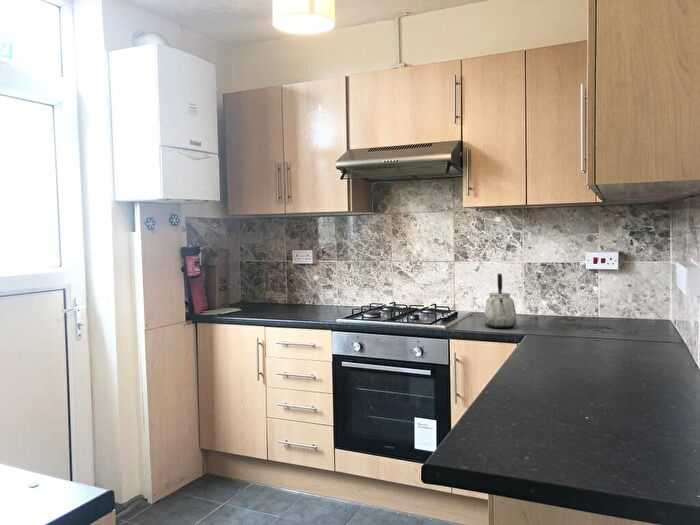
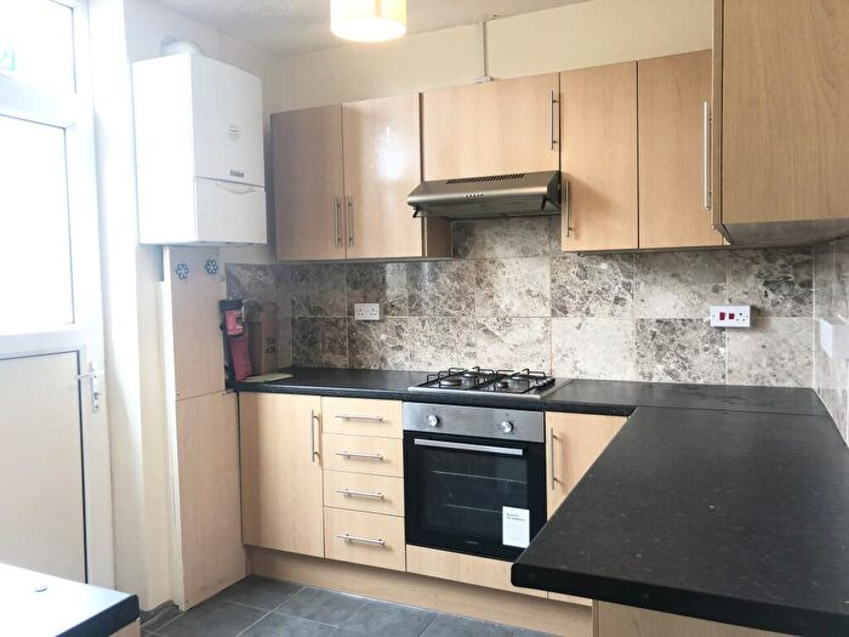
- kettle [483,273,518,329]
